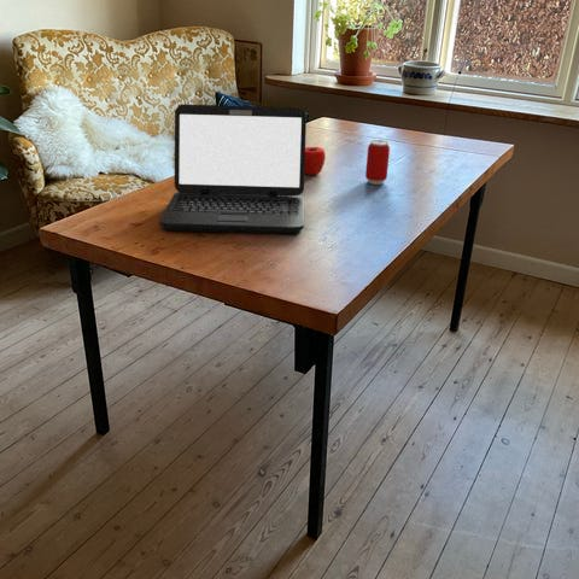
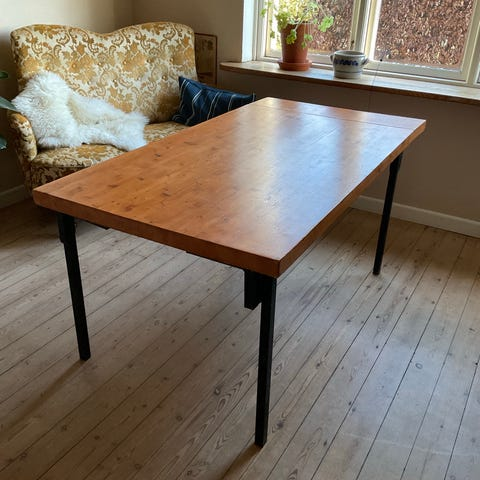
- laptop [159,104,308,235]
- beverage can [364,139,391,186]
- apple [304,146,327,176]
